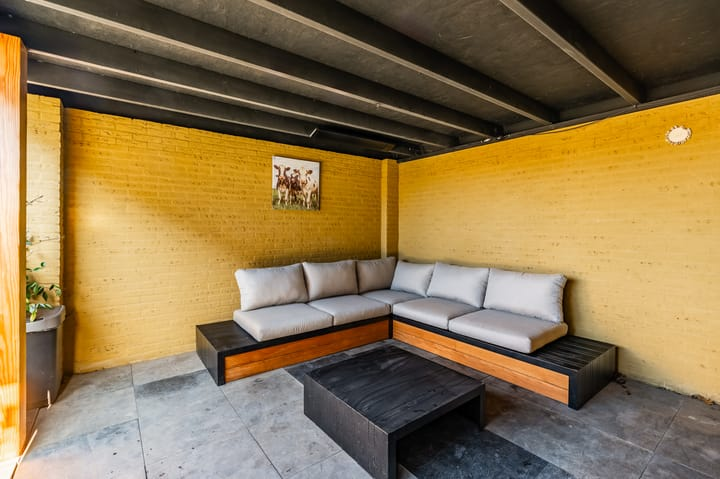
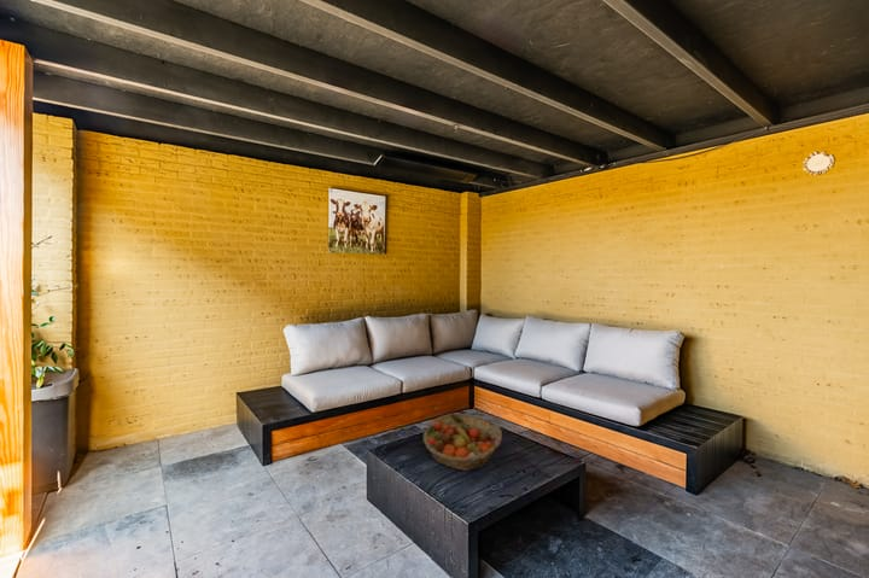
+ fruit basket [422,413,503,472]
